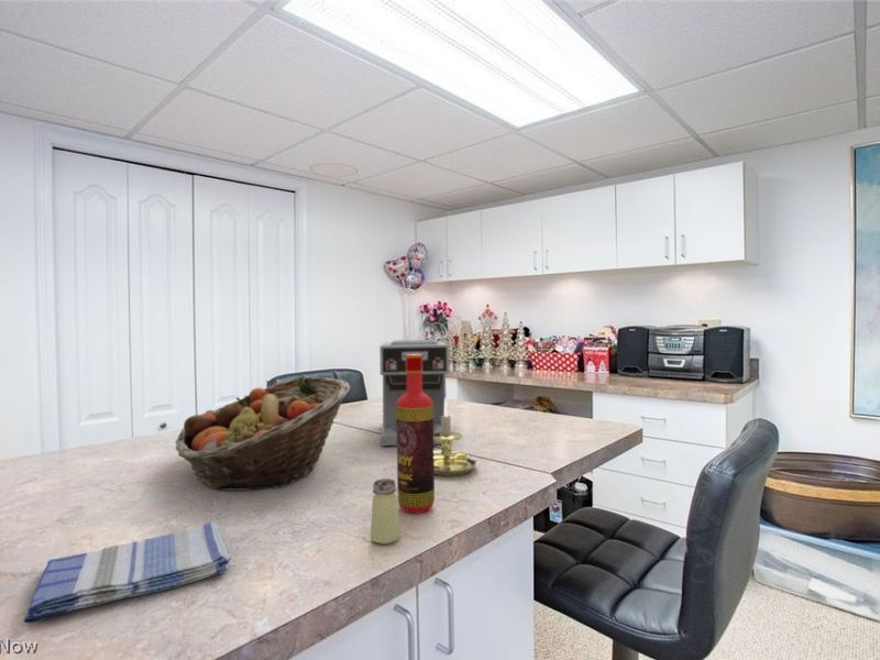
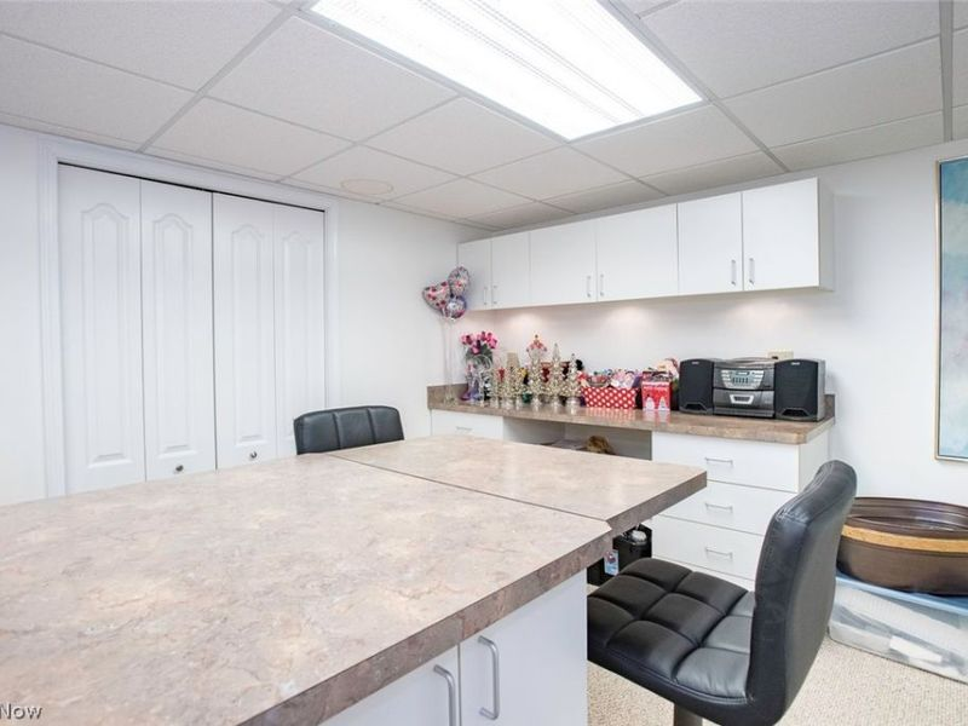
- saltshaker [370,477,402,546]
- dish towel [23,521,233,624]
- candle holder [433,397,479,477]
- coffee maker [378,339,451,447]
- bottle [396,354,436,515]
- fruit basket [174,376,351,492]
